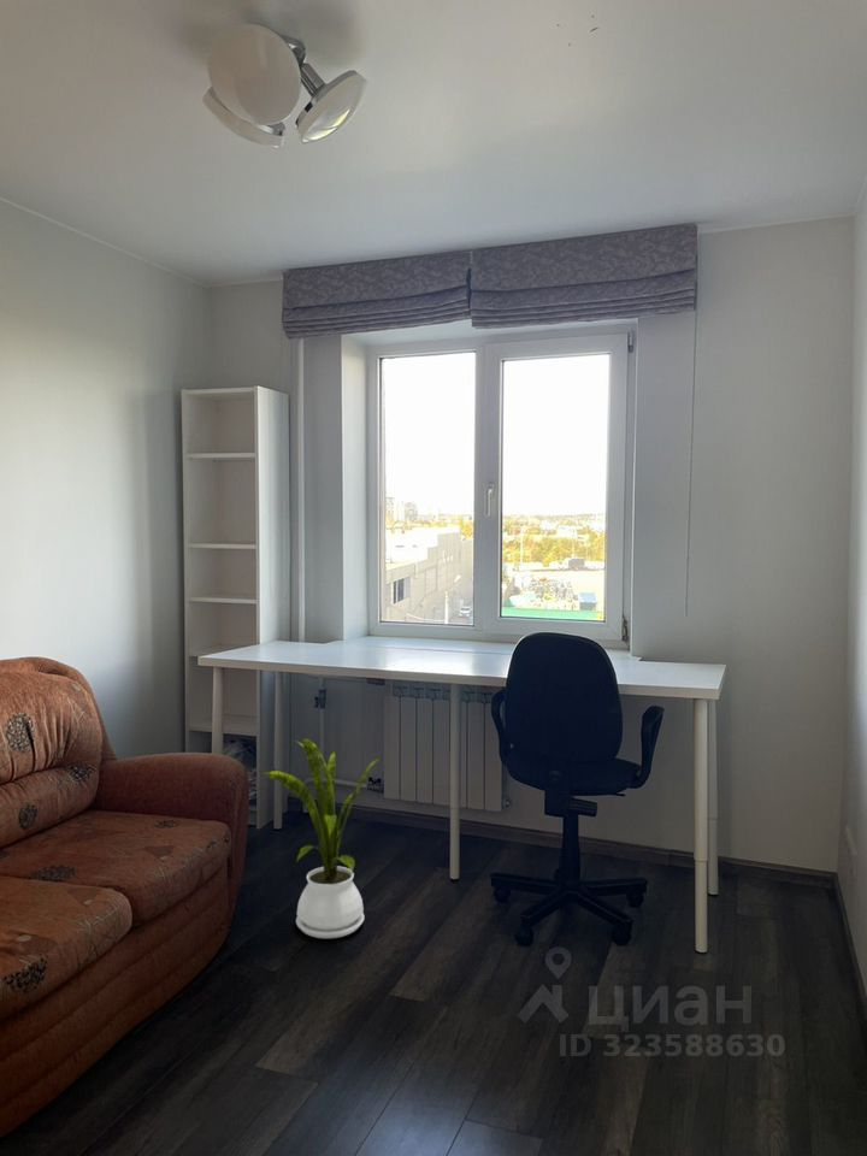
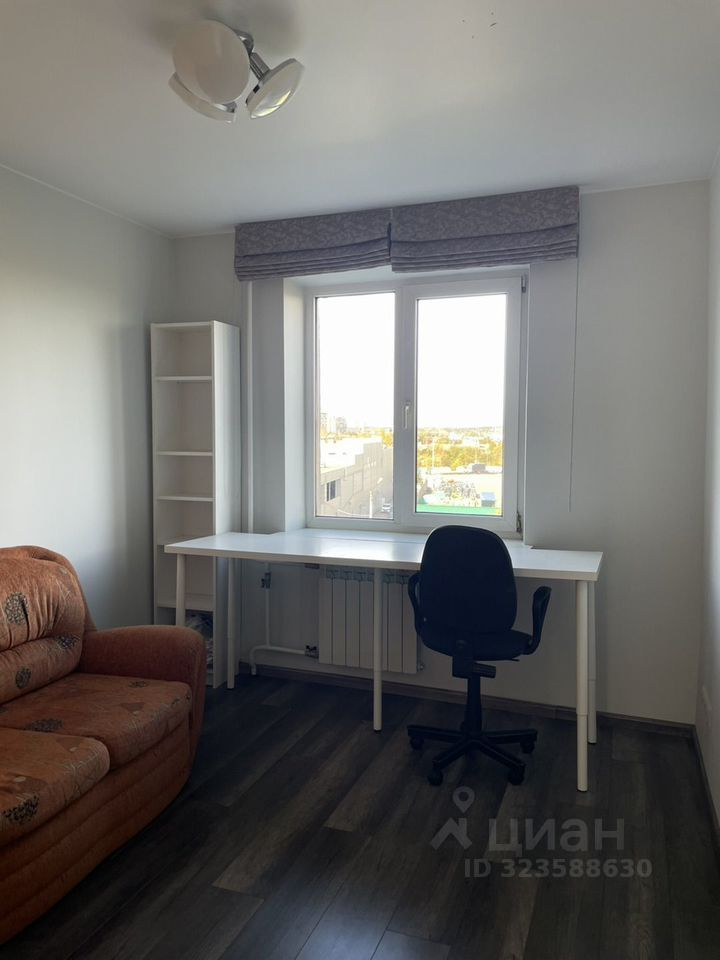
- house plant [261,738,382,939]
